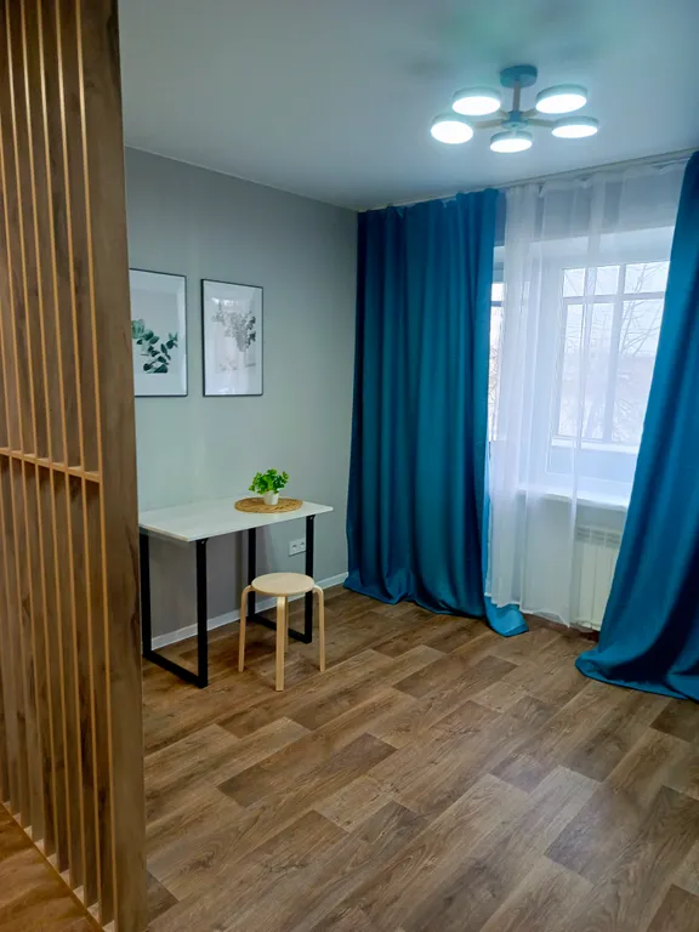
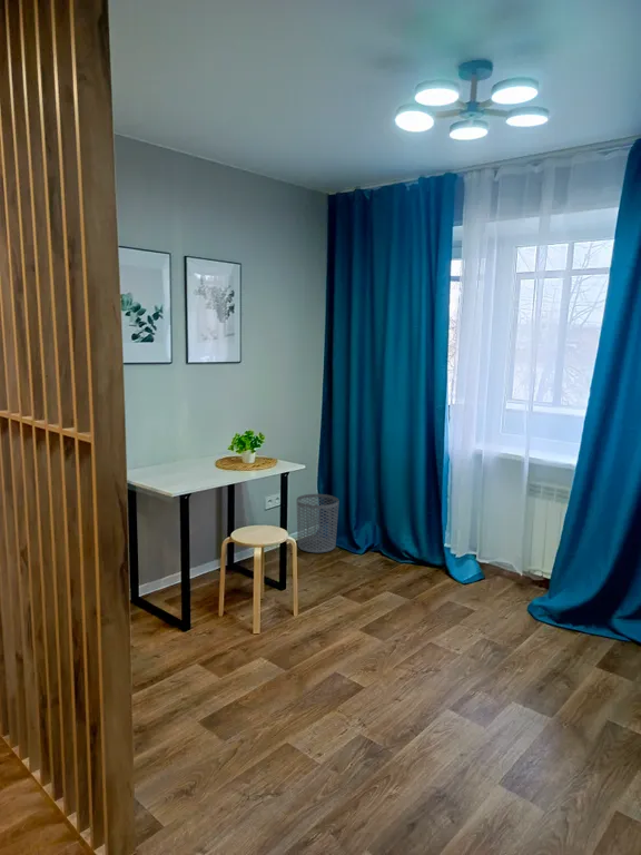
+ waste bin [296,493,339,554]
